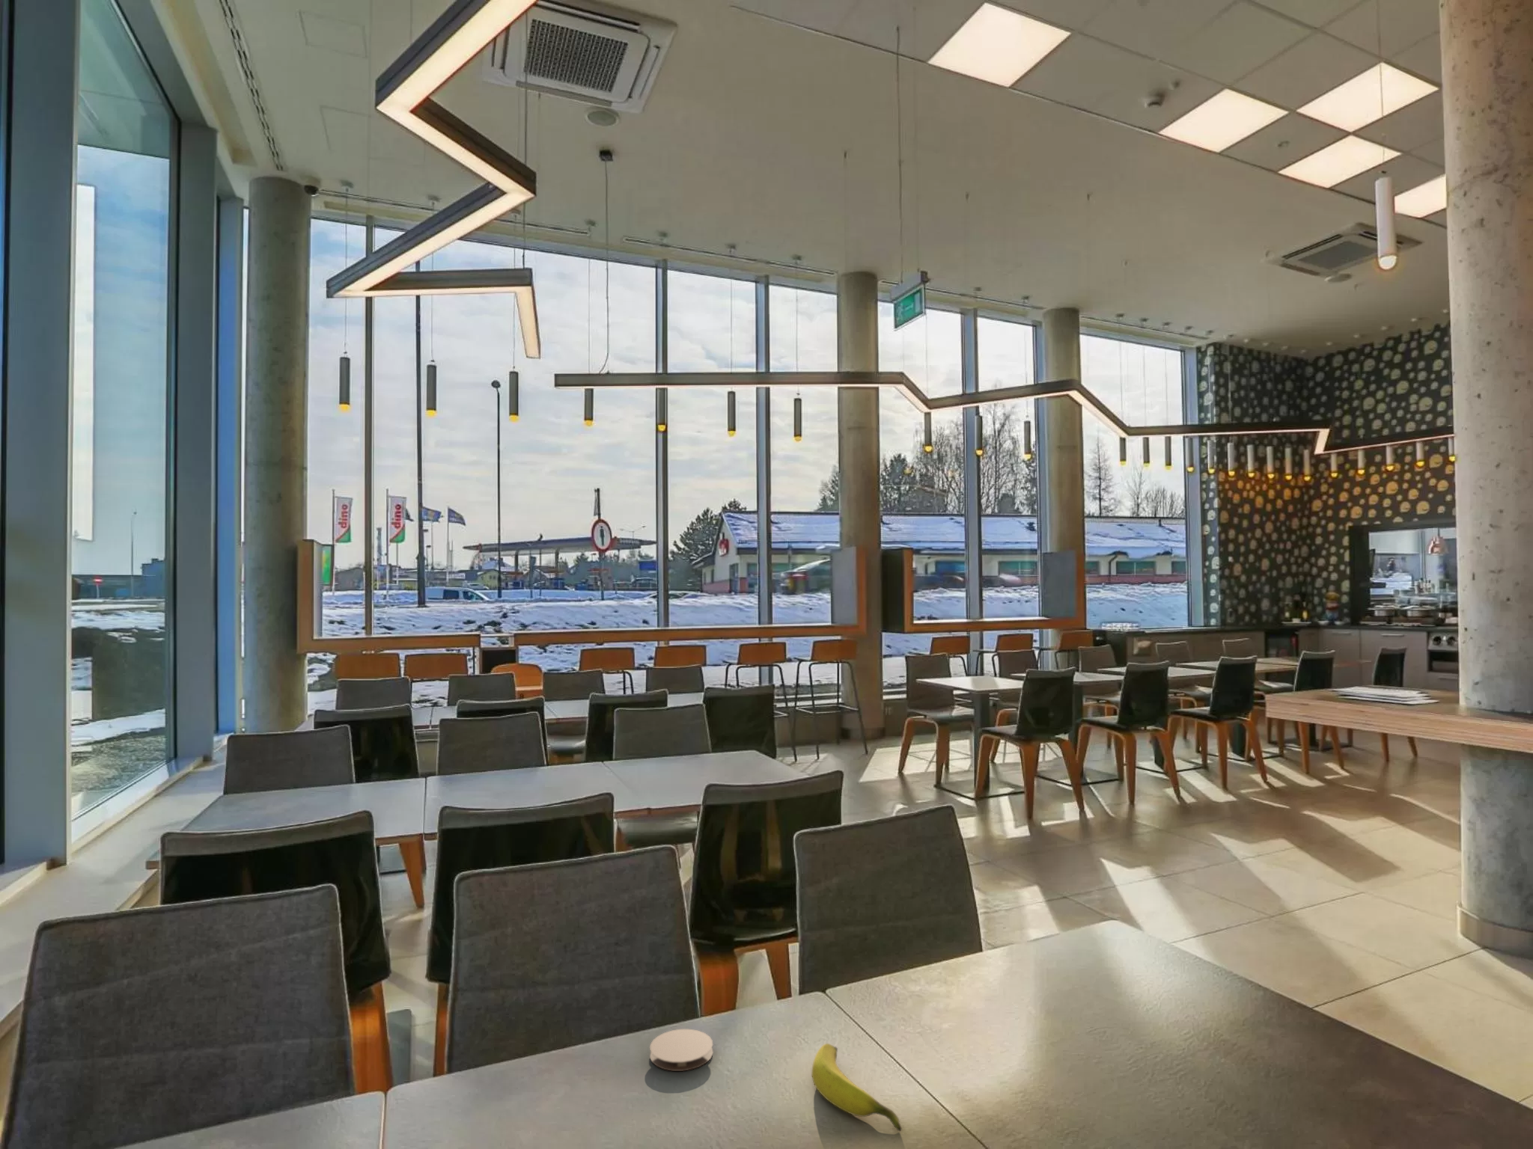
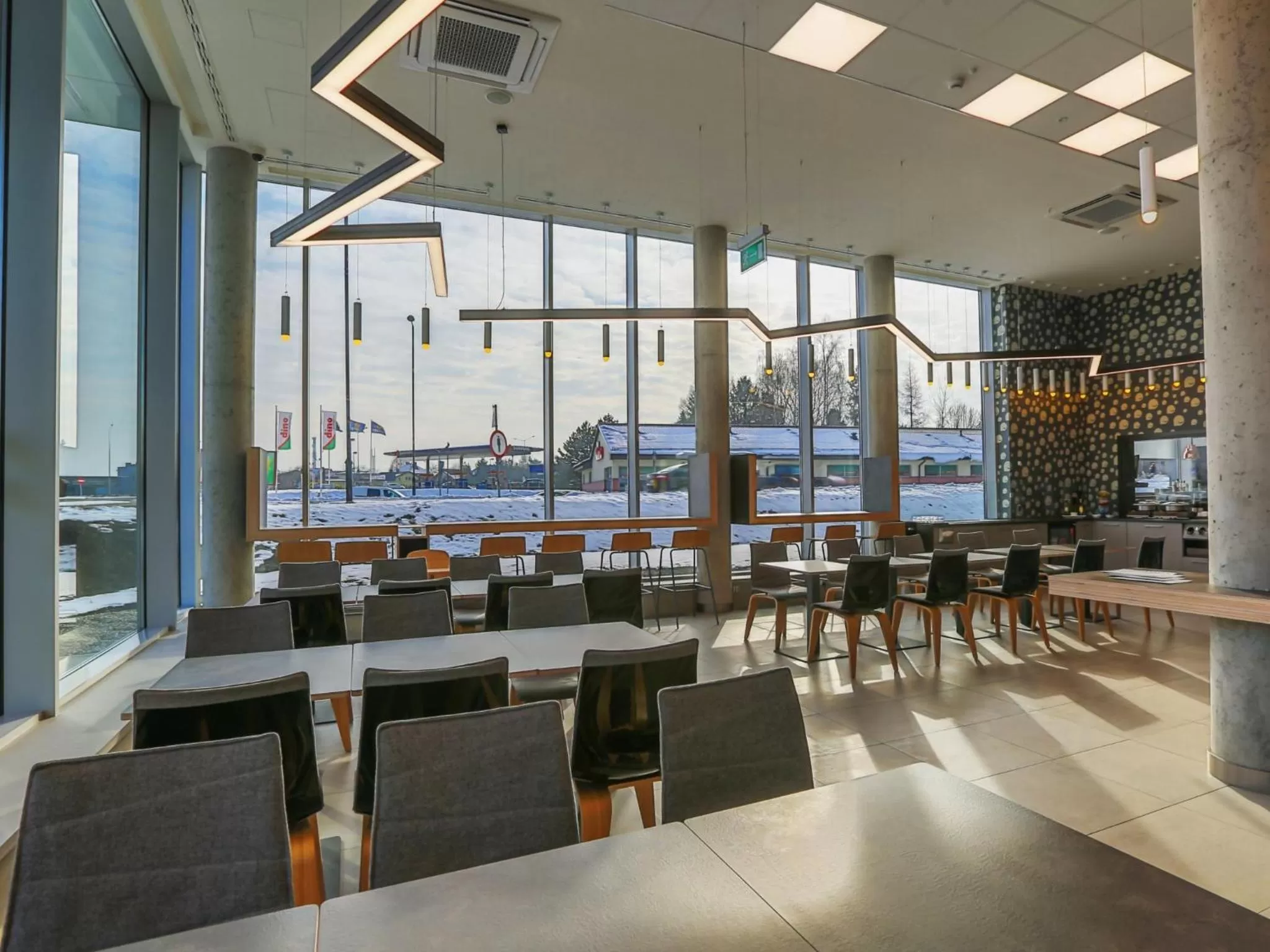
- coaster [649,1028,713,1072]
- banana [811,1043,903,1132]
